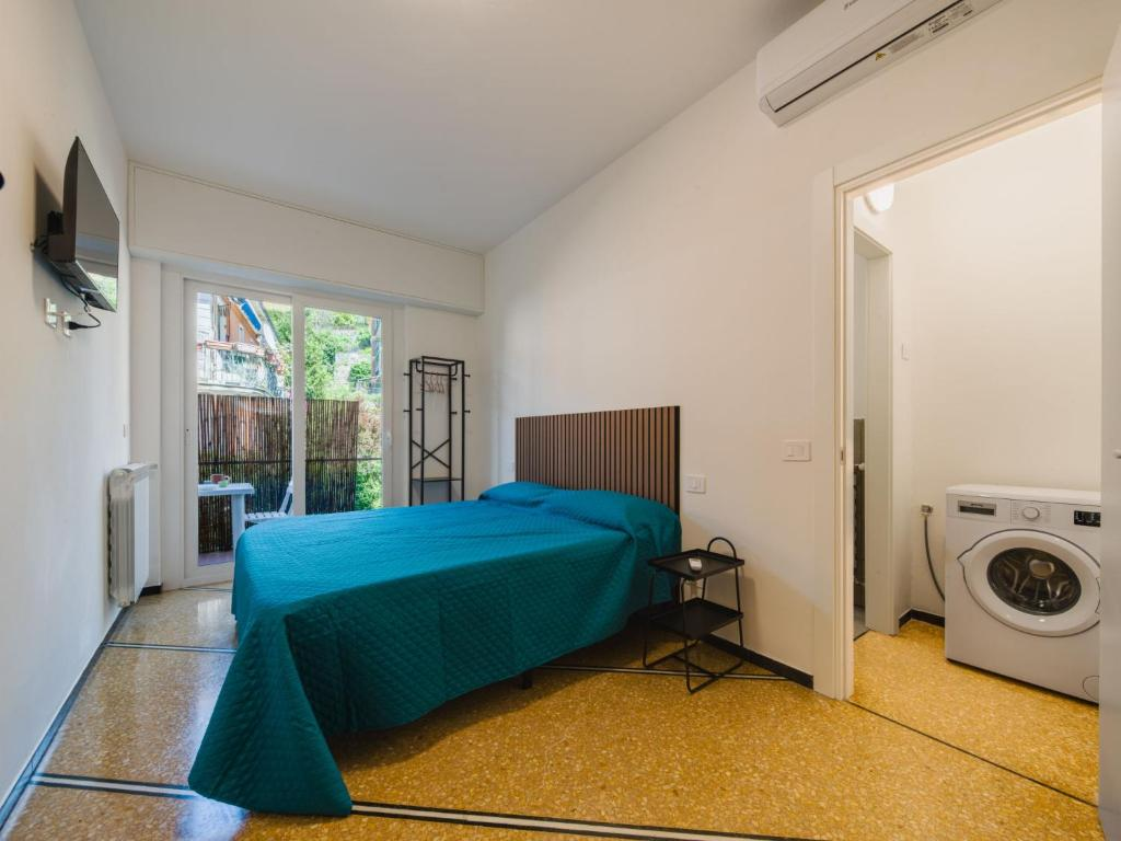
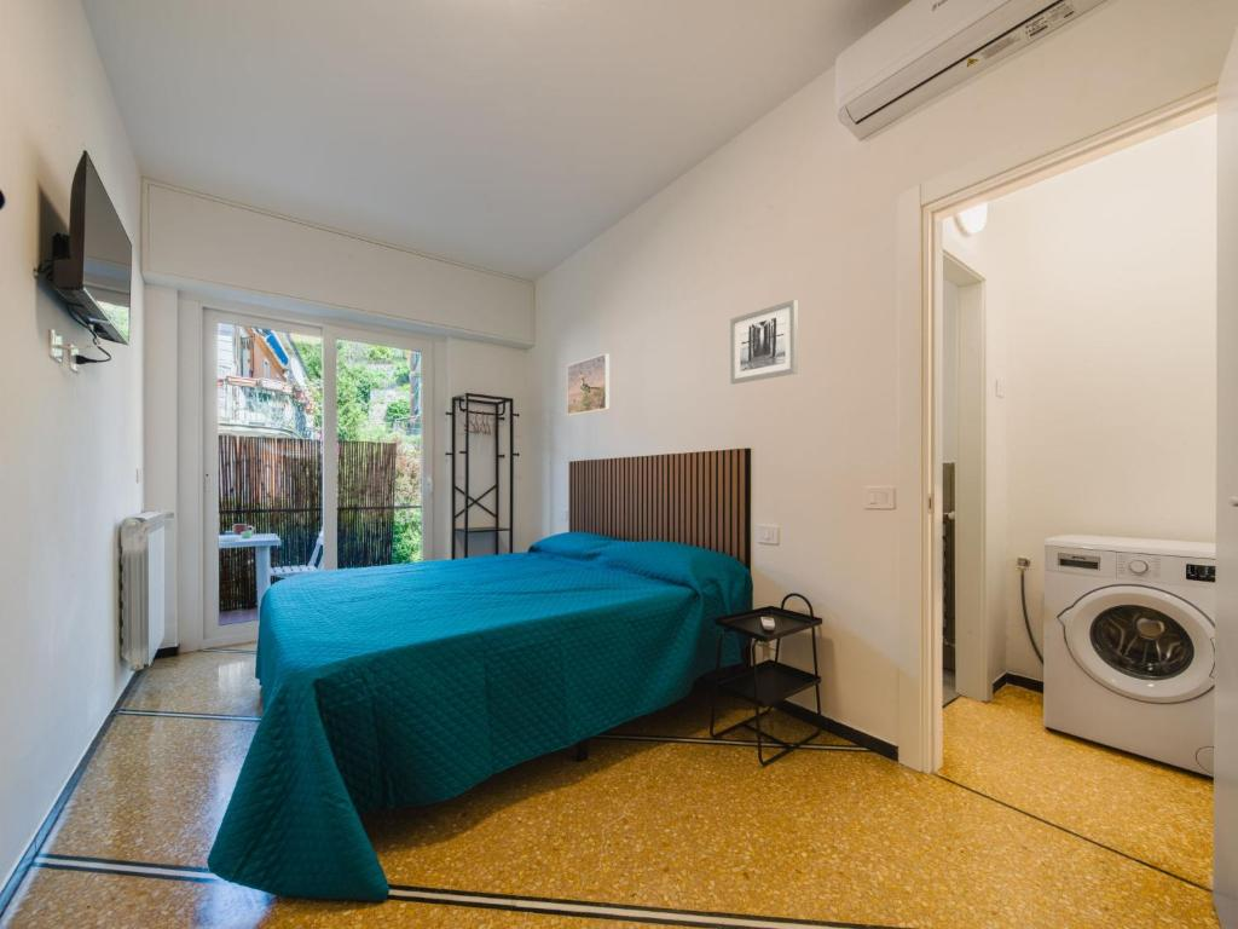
+ wall art [729,299,799,386]
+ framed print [566,352,611,416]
